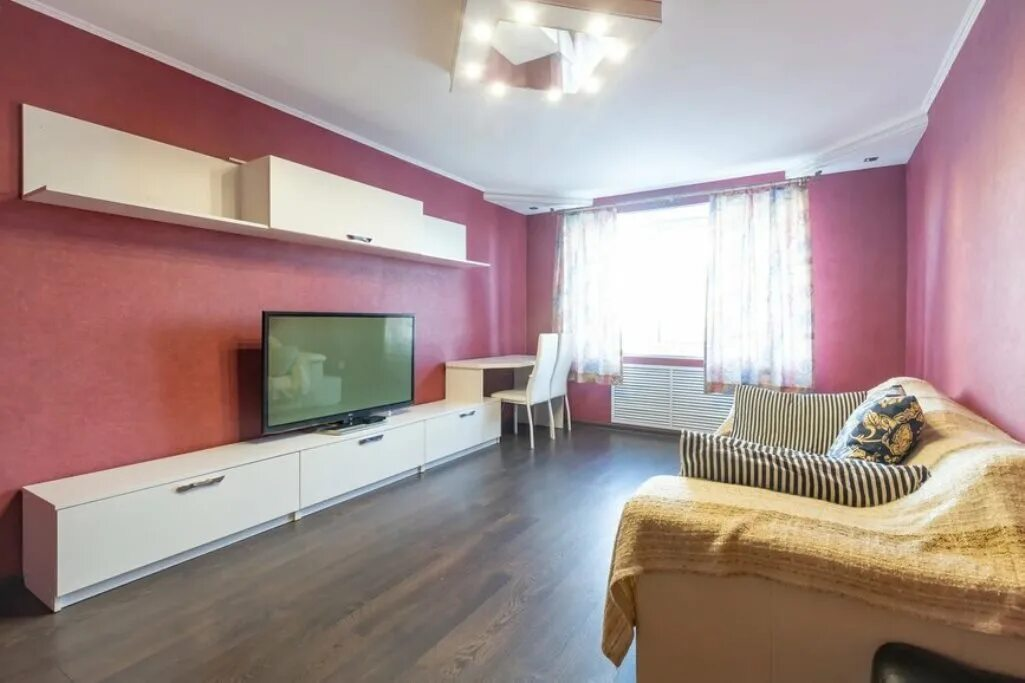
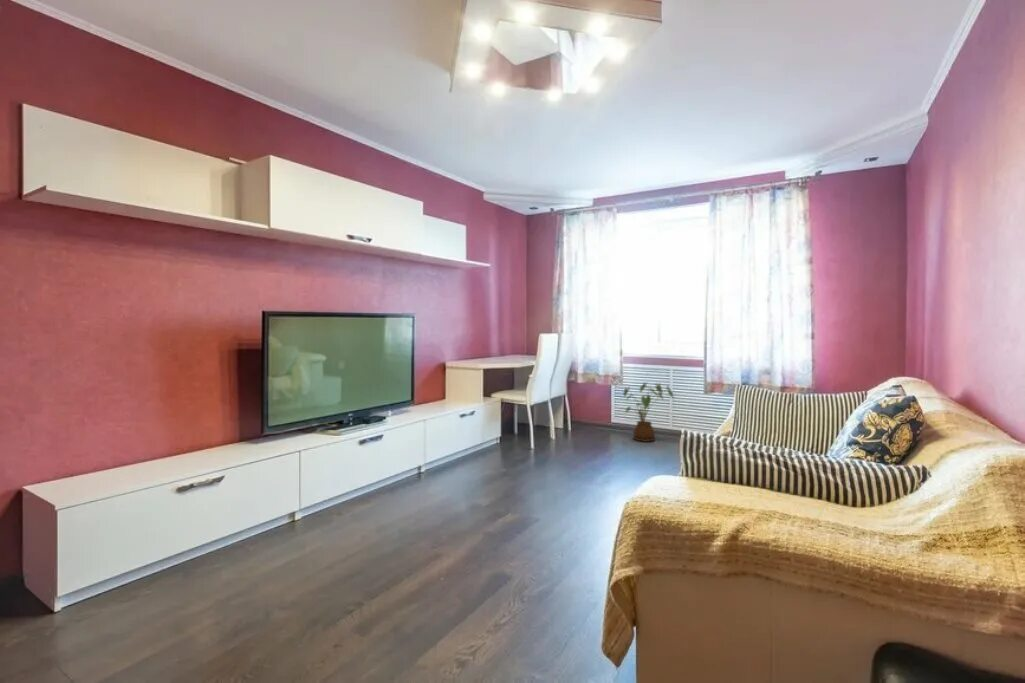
+ house plant [622,381,674,443]
